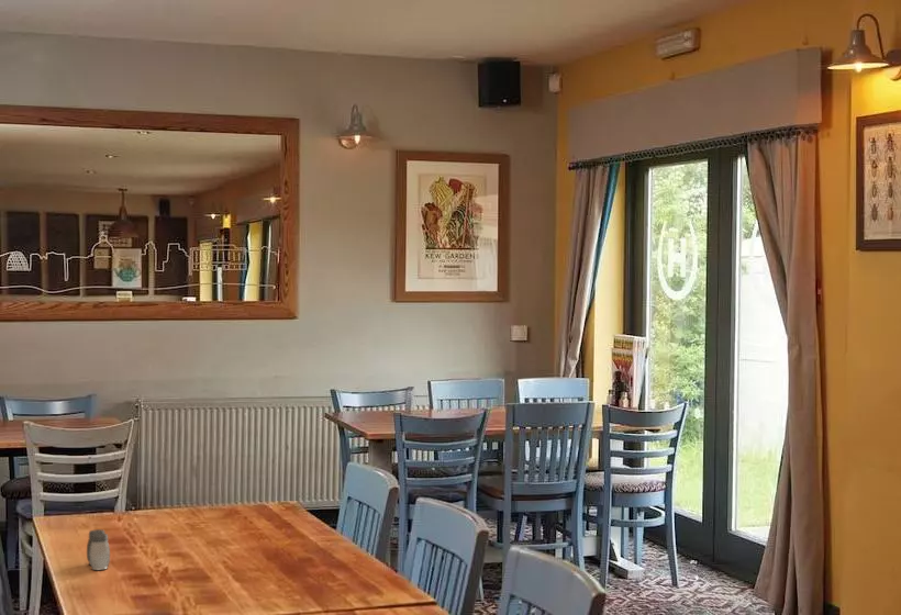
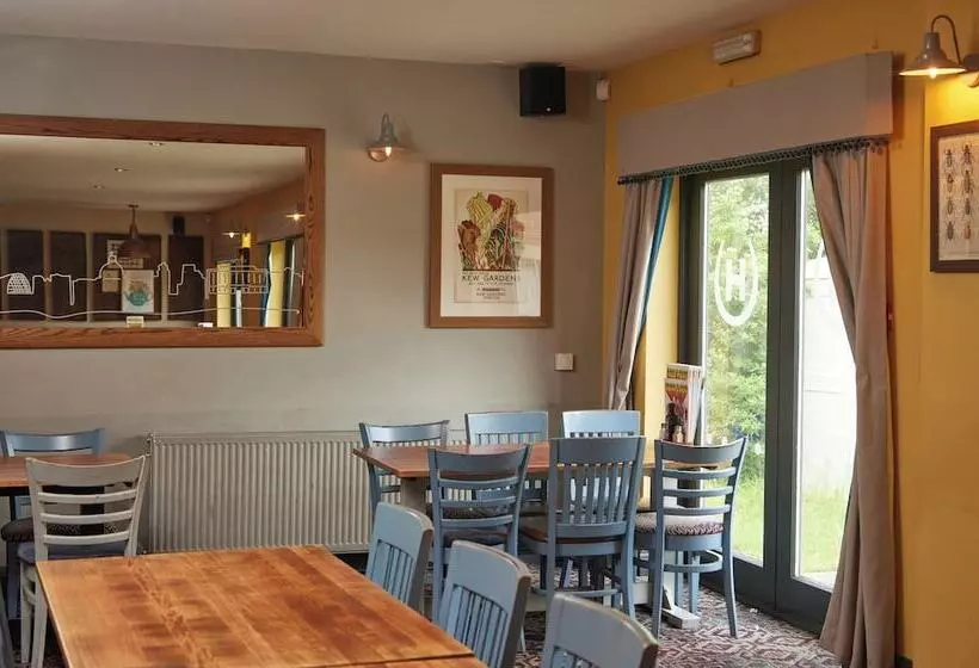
- salt and pepper shaker [86,528,111,571]
